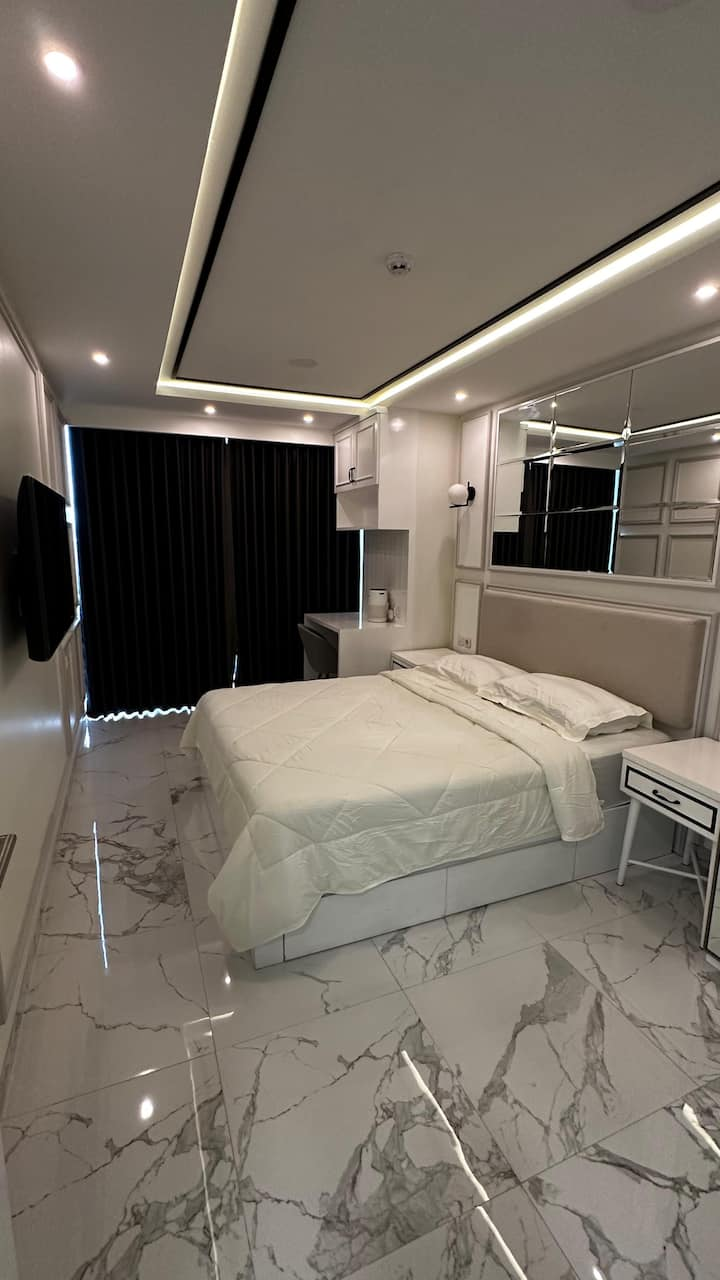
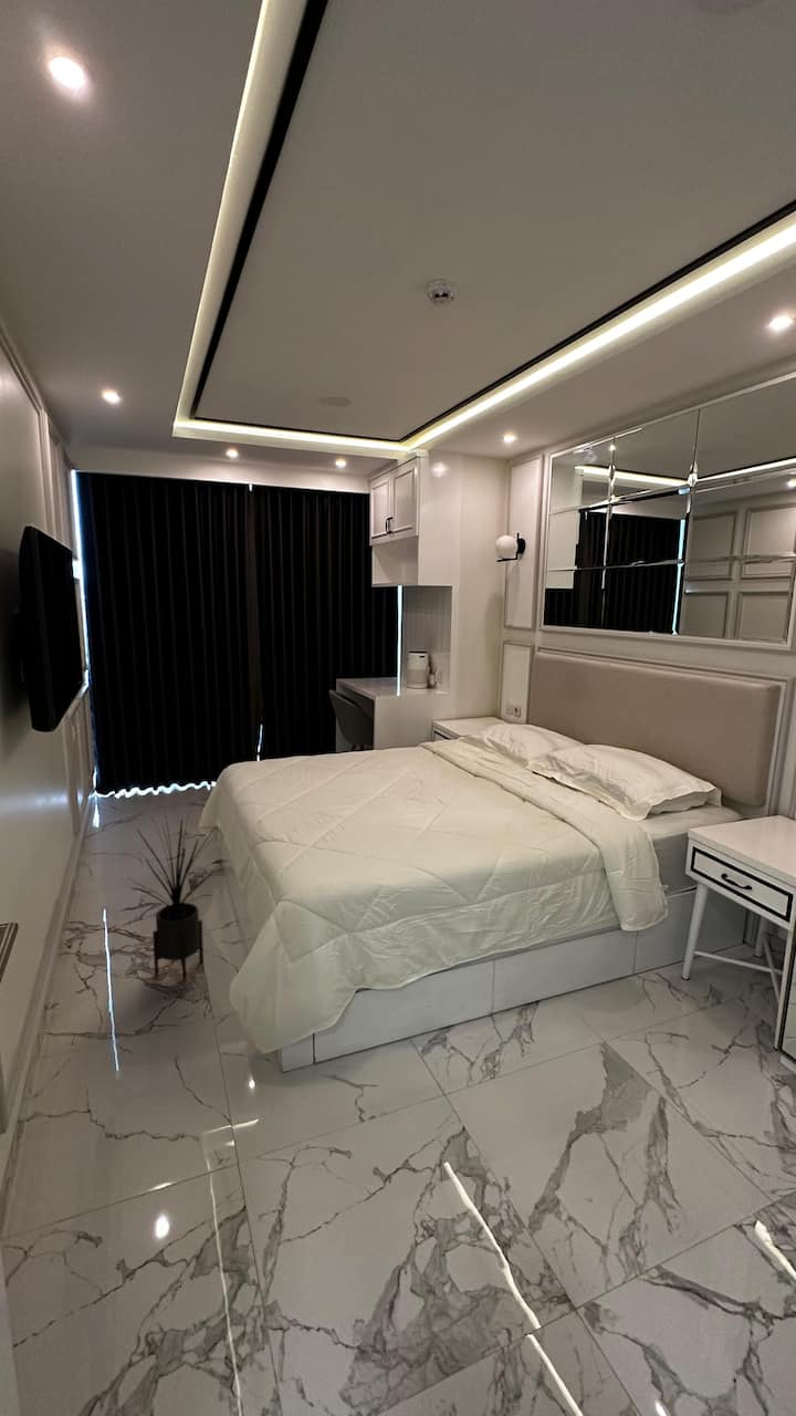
+ house plant [127,811,218,981]
